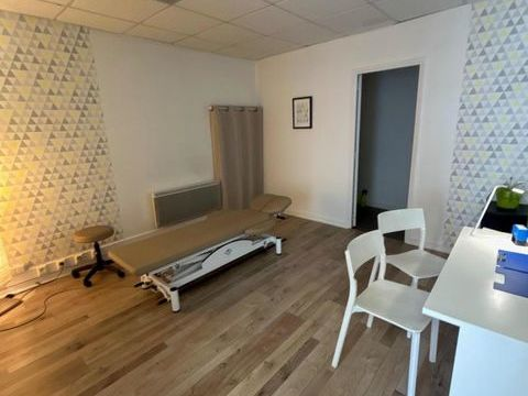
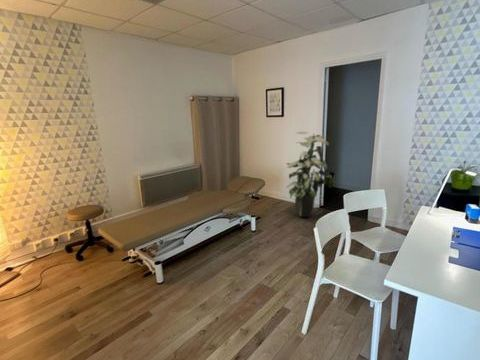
+ indoor plant [285,130,333,218]
